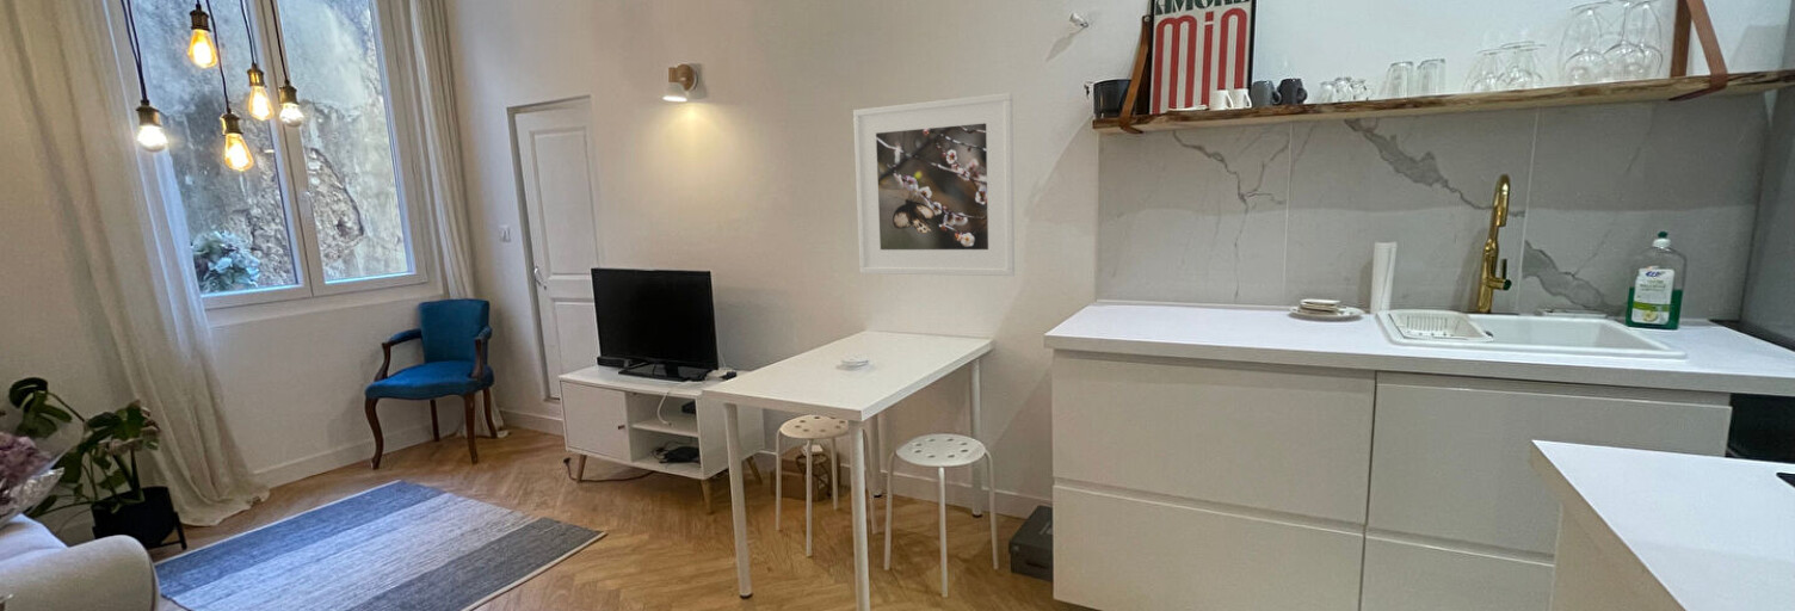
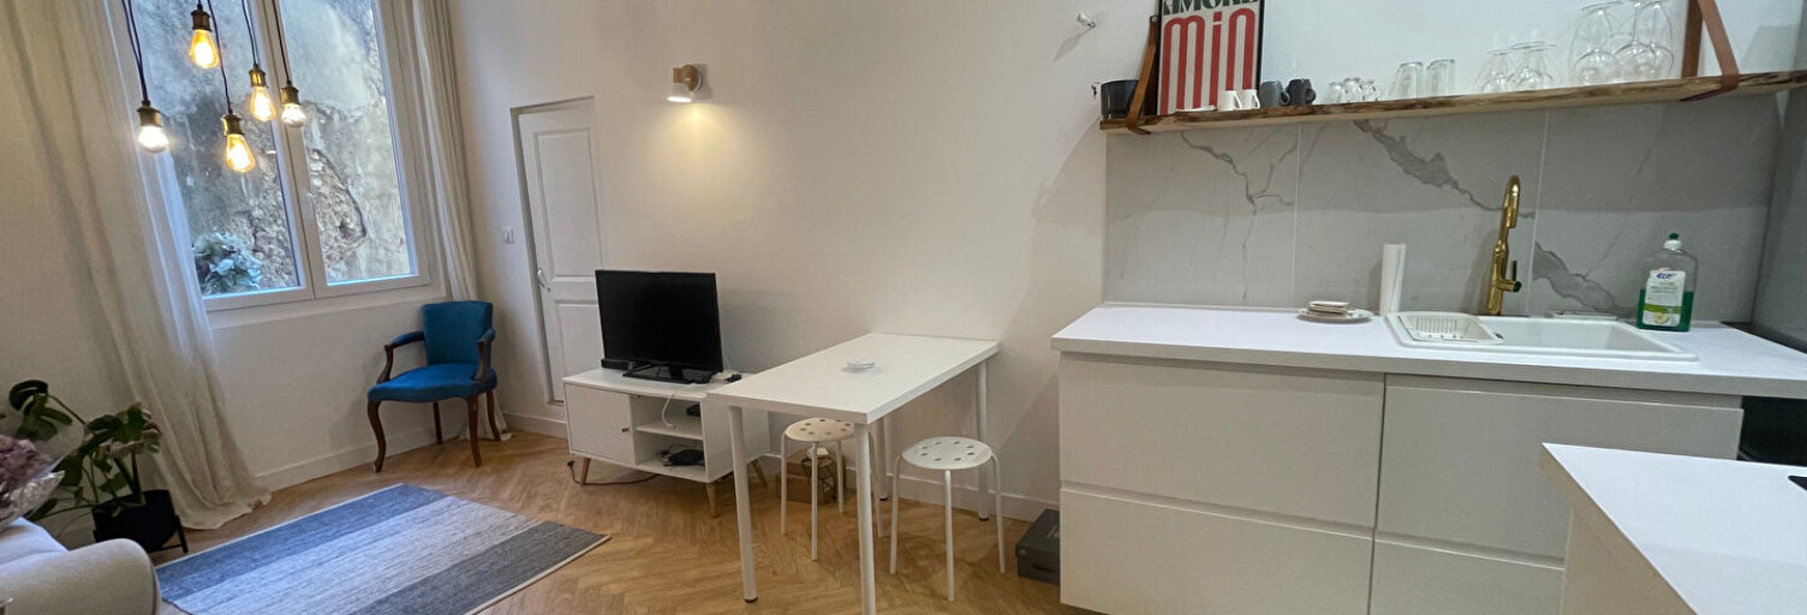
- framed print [852,92,1016,277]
